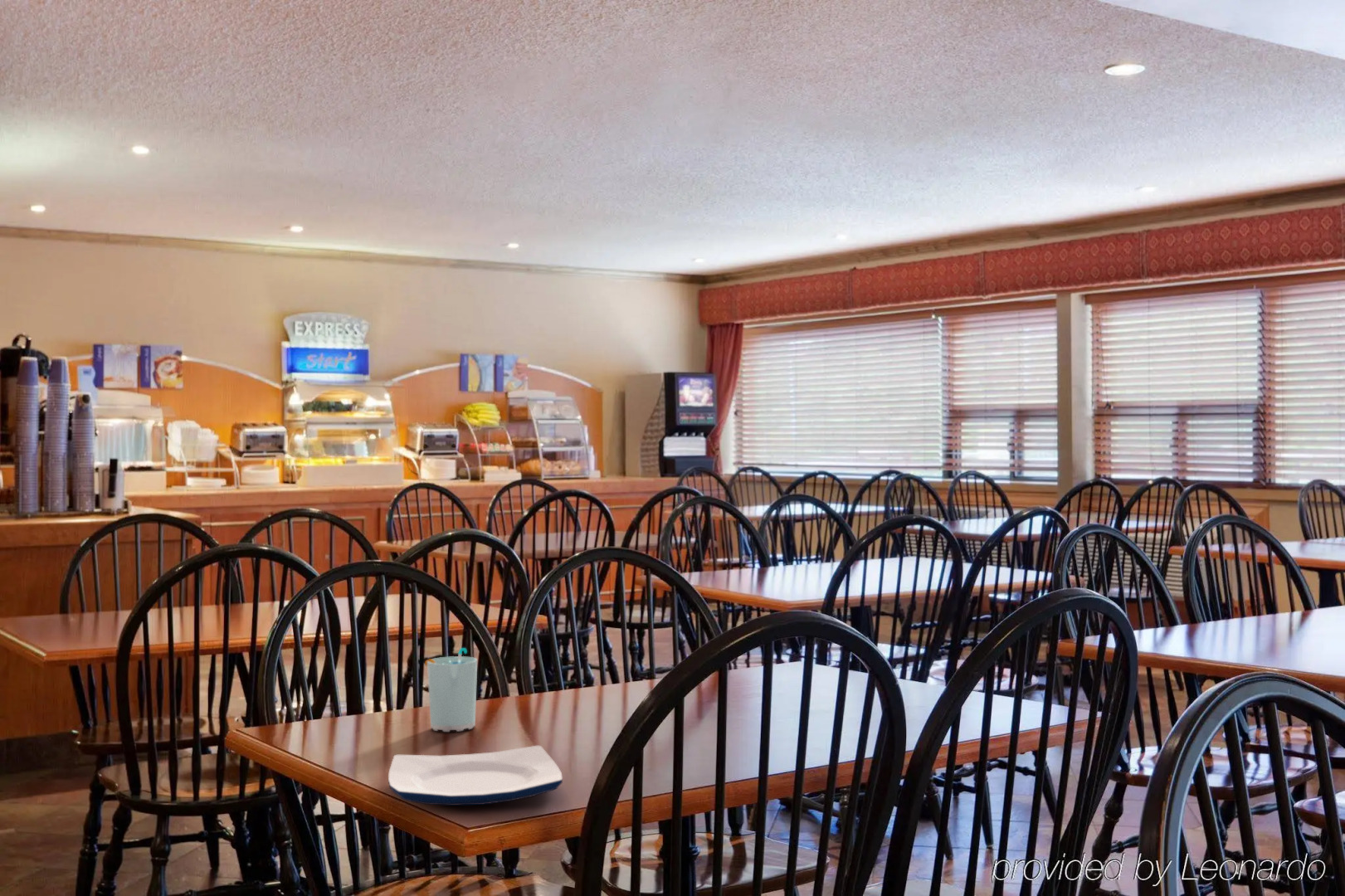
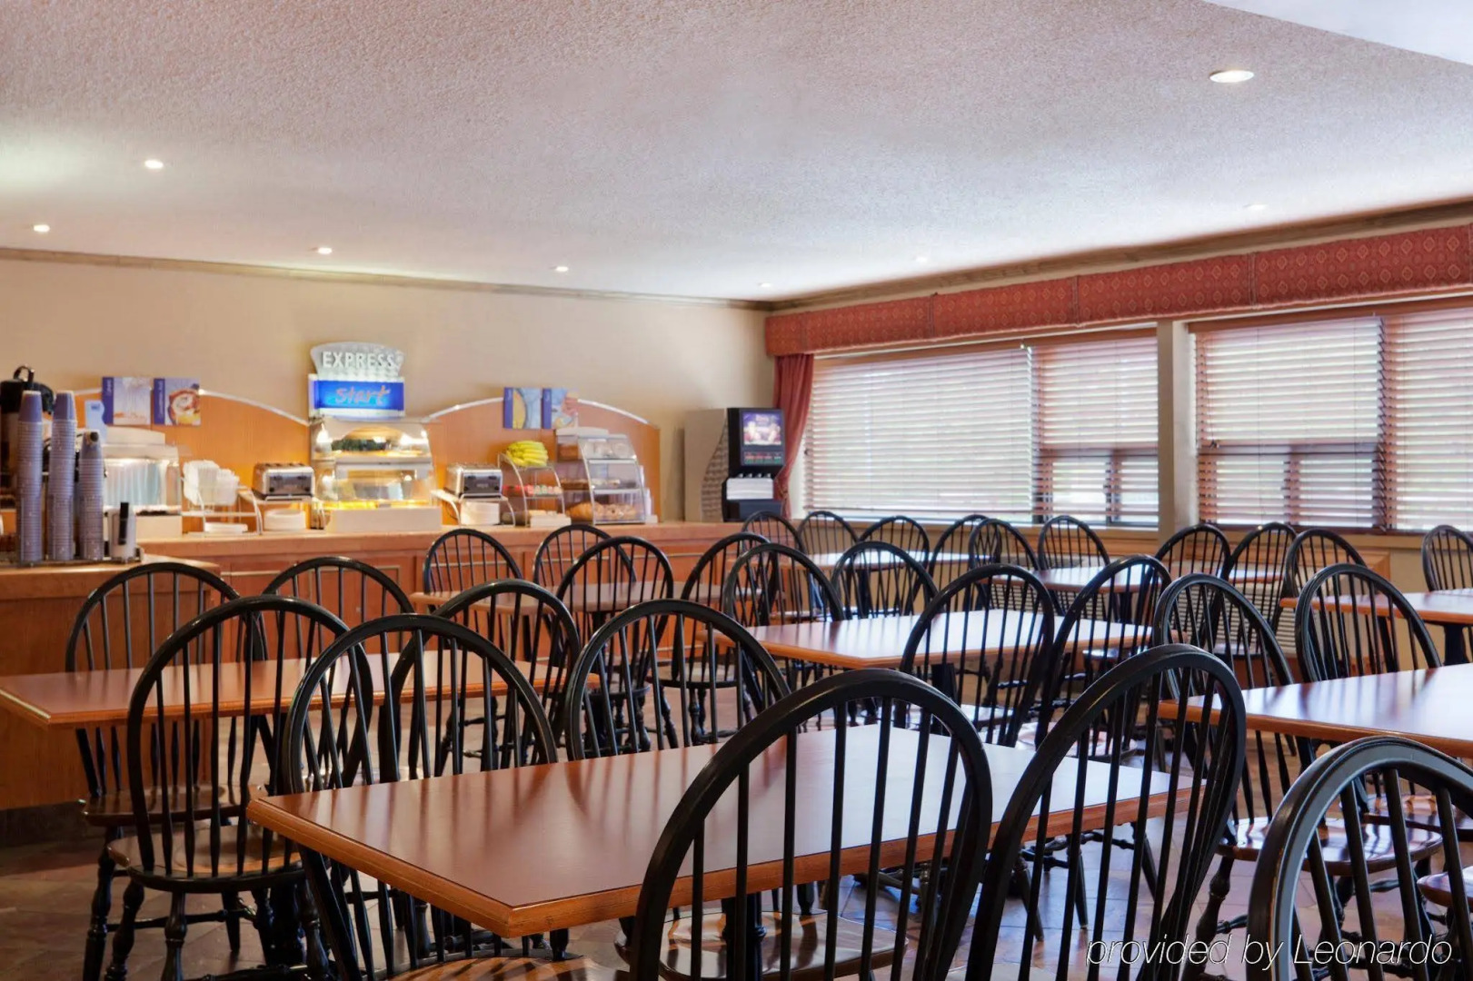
- cup [424,647,478,733]
- plate [387,745,563,806]
